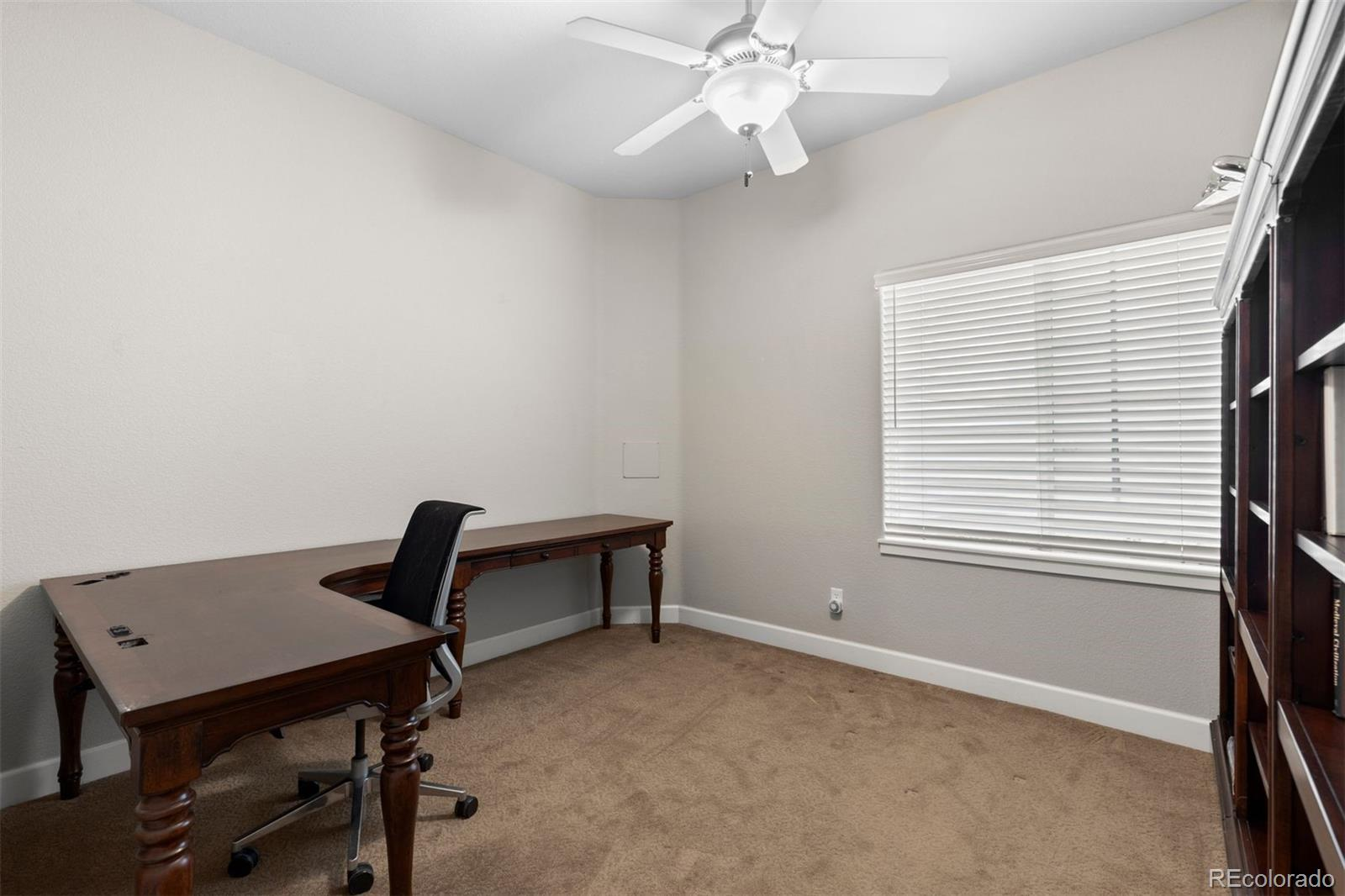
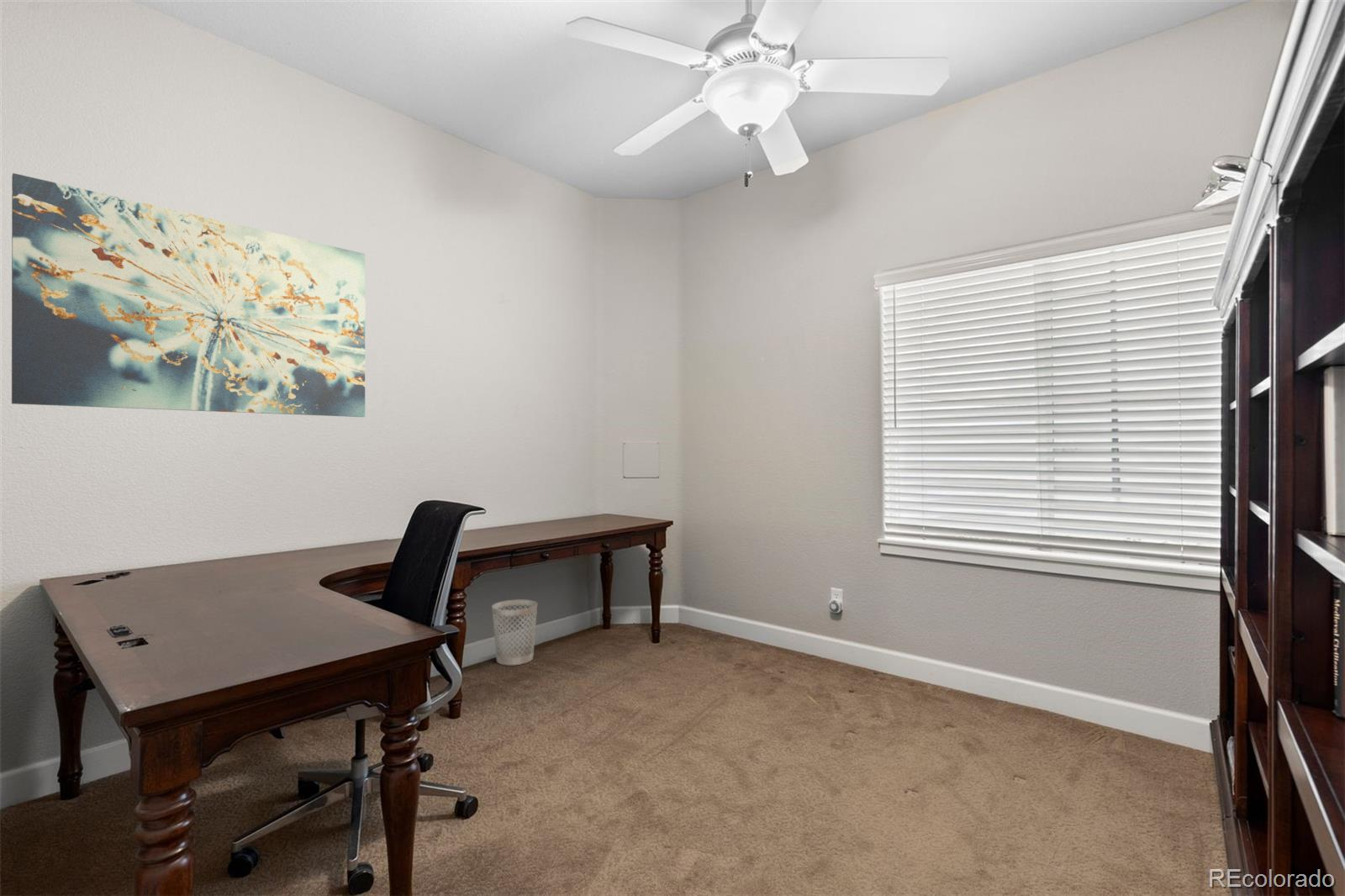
+ wall art [11,172,366,418]
+ wastebasket [491,599,538,667]
